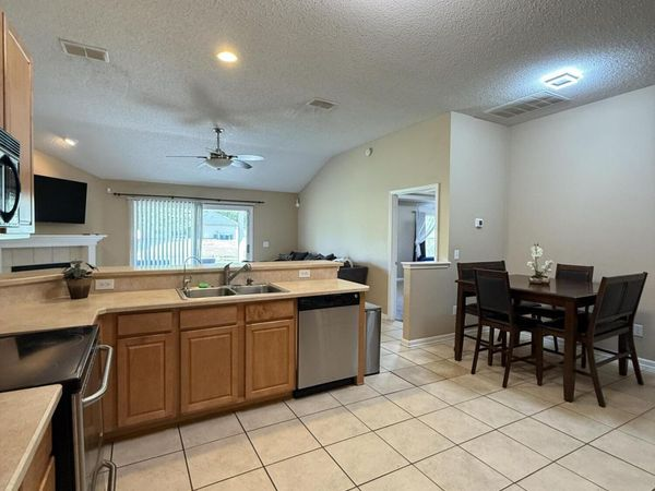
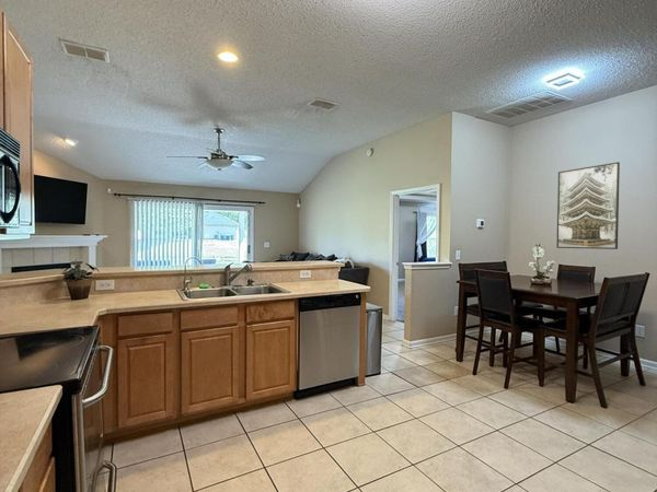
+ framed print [555,161,621,250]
